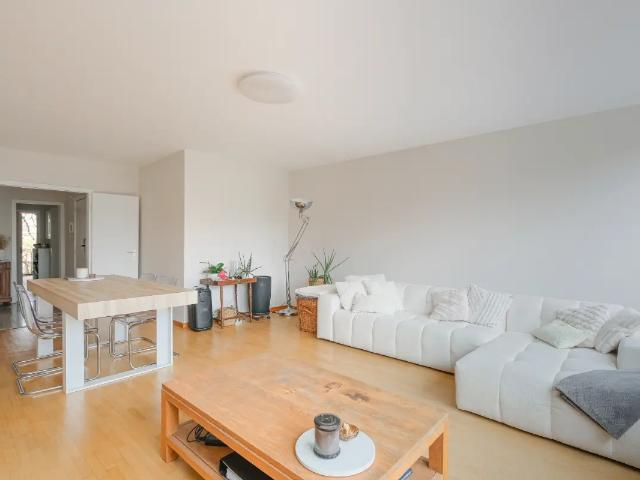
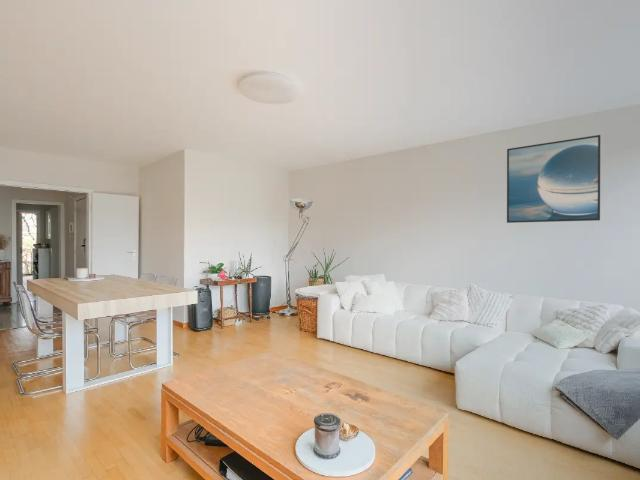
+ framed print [506,134,601,224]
